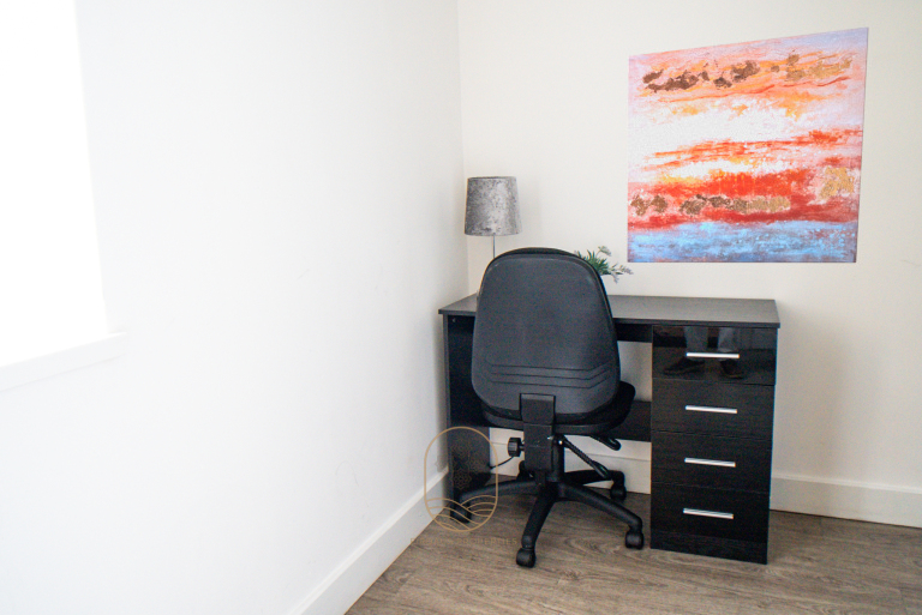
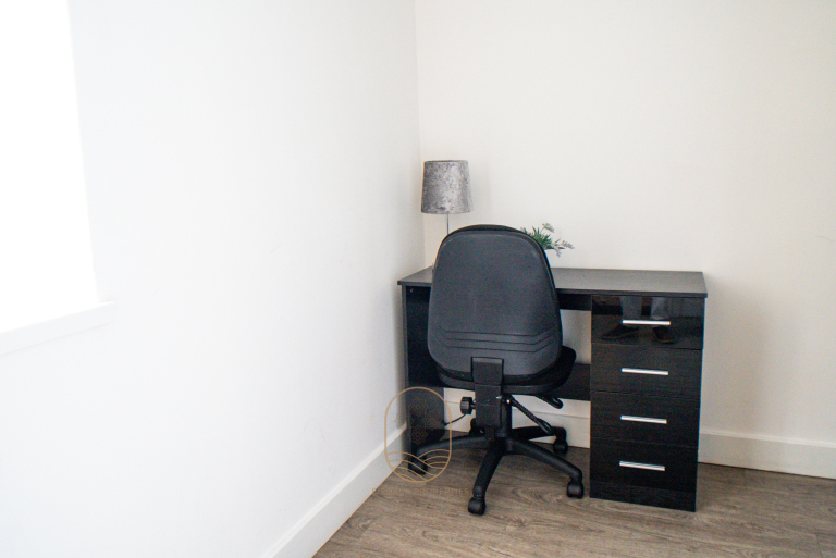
- wall art [625,26,869,264]
